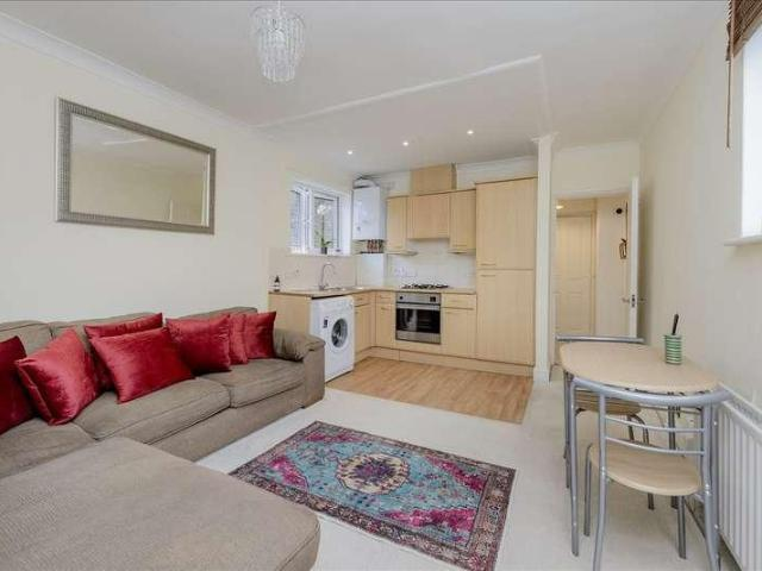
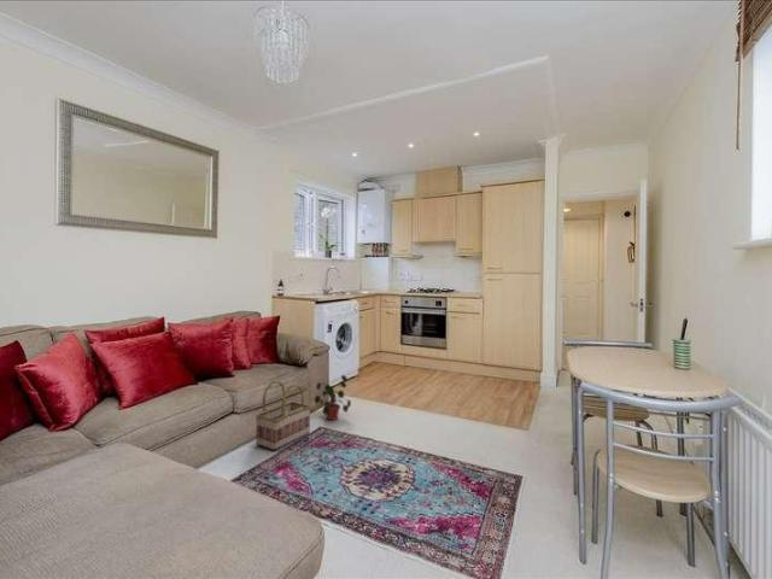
+ basket [255,380,312,451]
+ potted plant [314,374,352,421]
